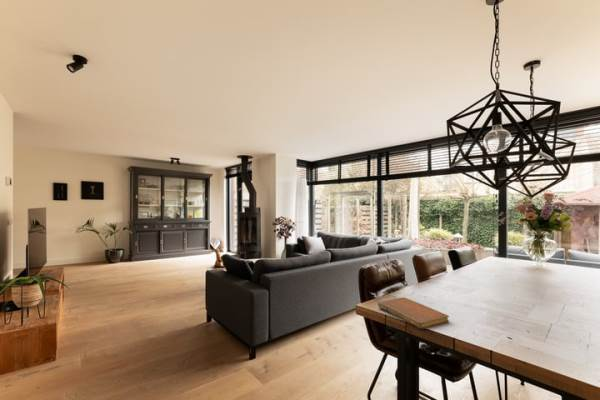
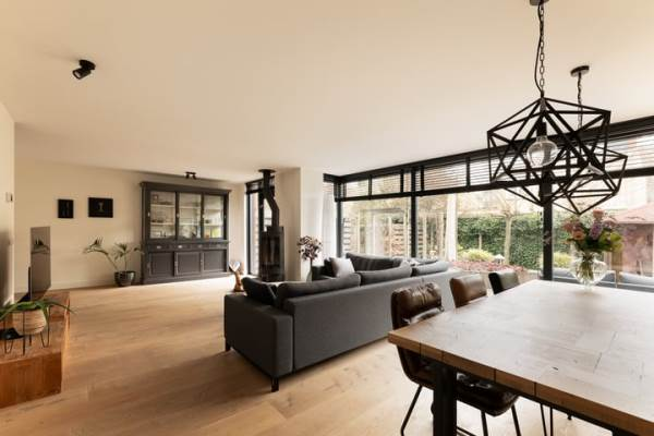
- notebook [377,296,450,330]
